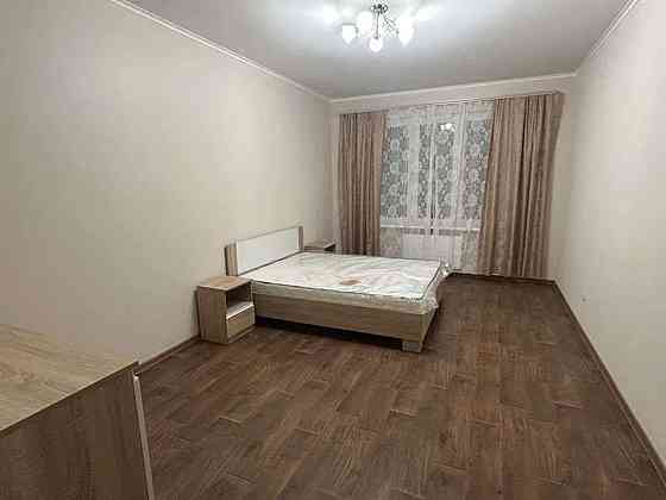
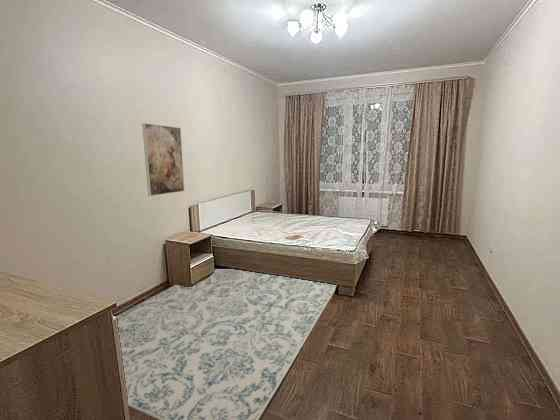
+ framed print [141,123,185,197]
+ rug [115,268,338,420]
